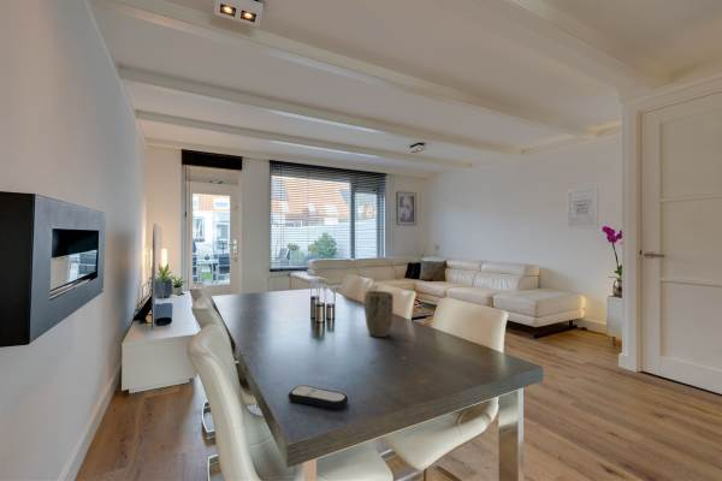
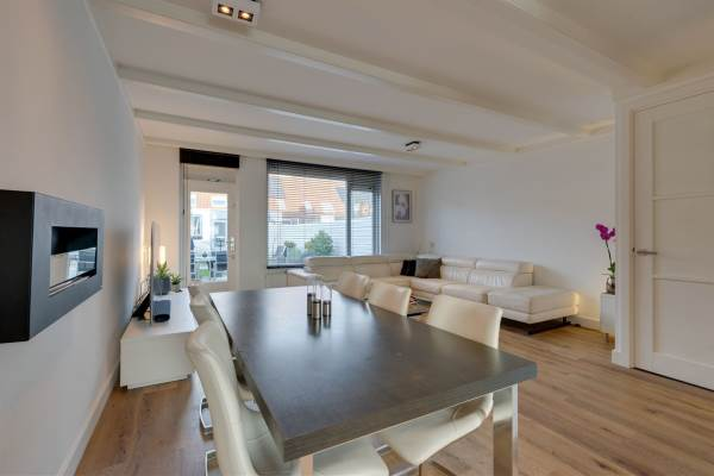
- plant pot [363,290,395,338]
- wall art [566,185,599,230]
- remote control [286,384,349,410]
